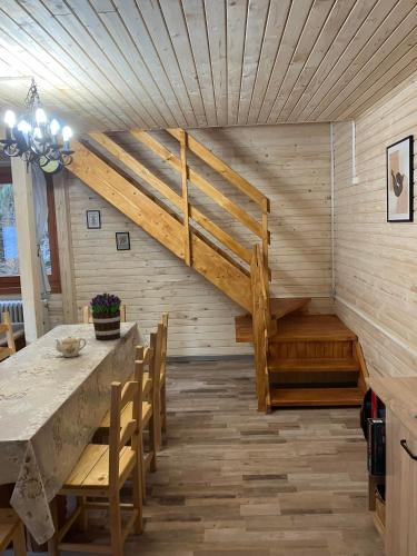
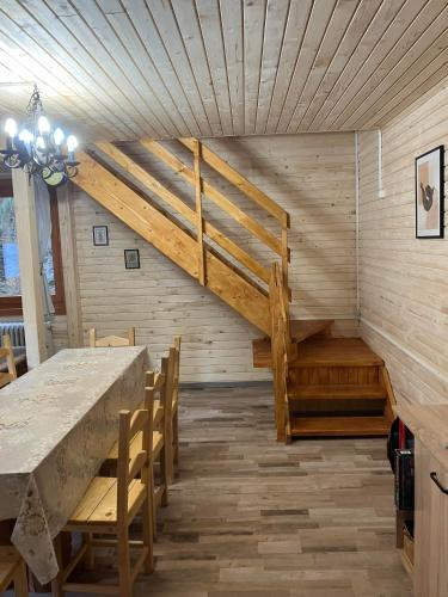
- teapot [54,335,87,358]
- bouquet [89,291,122,341]
